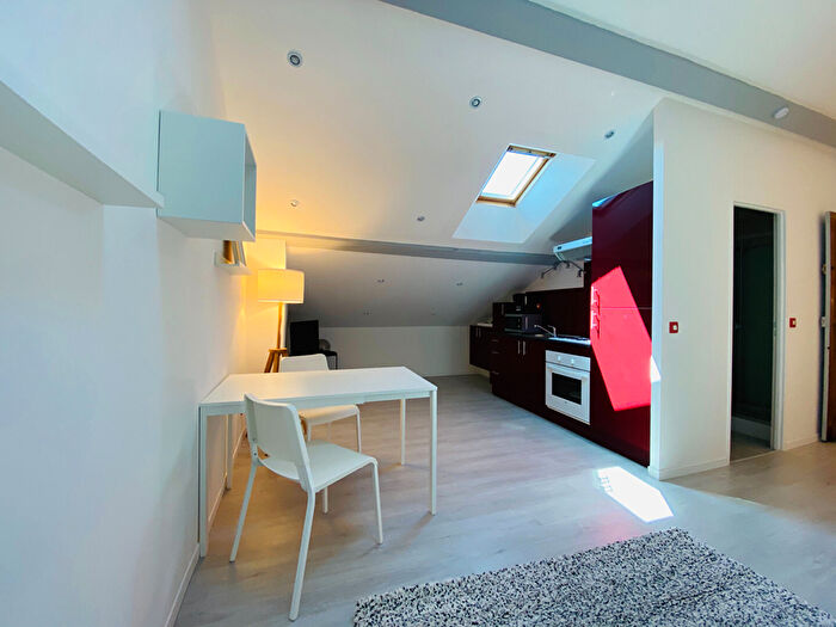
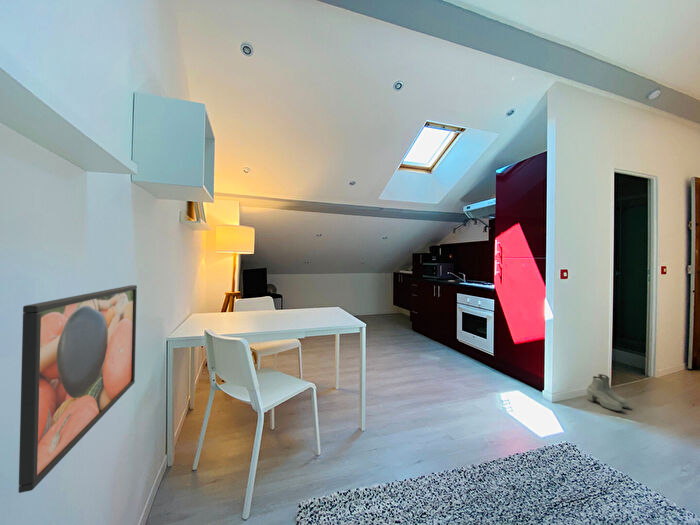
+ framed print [17,284,138,494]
+ boots [586,373,630,412]
